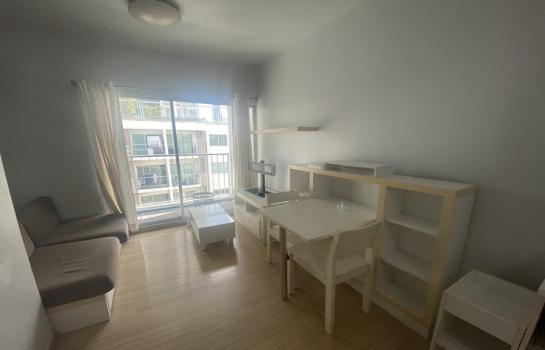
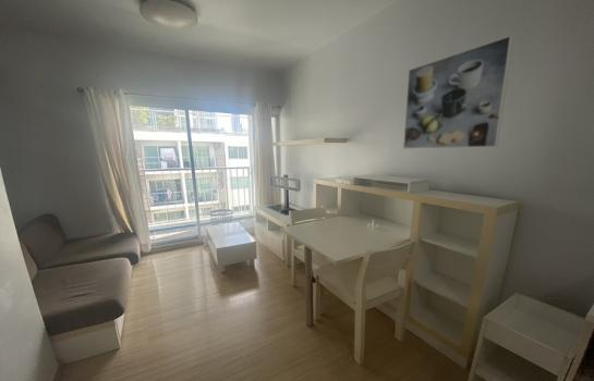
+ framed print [402,35,514,149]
